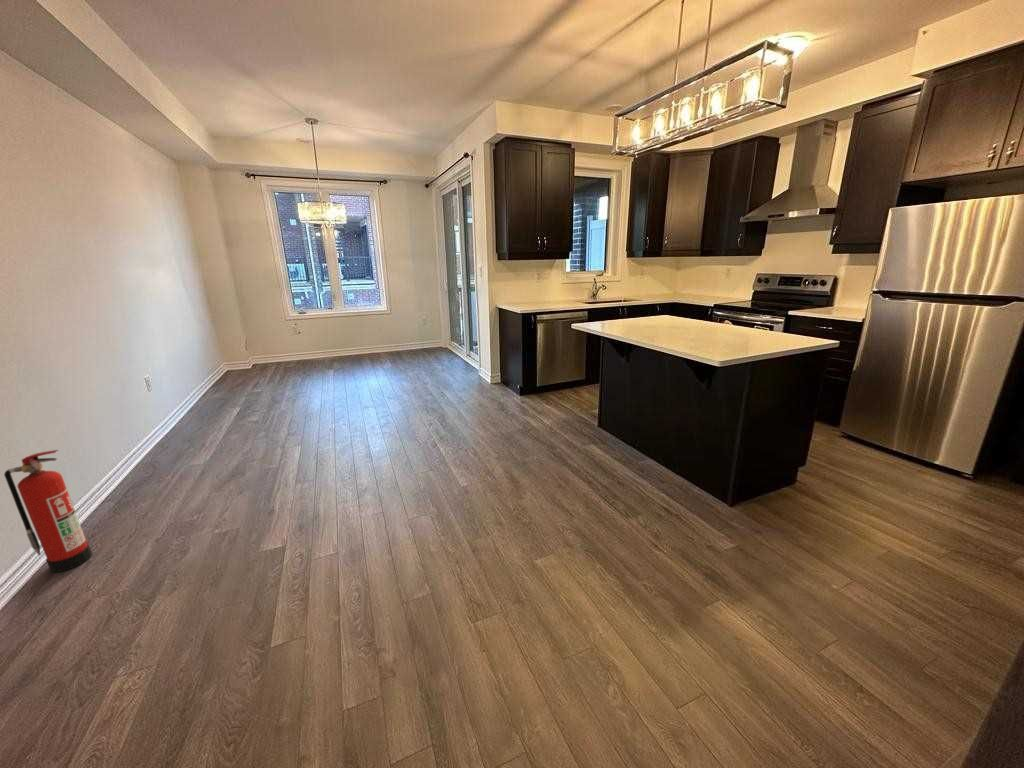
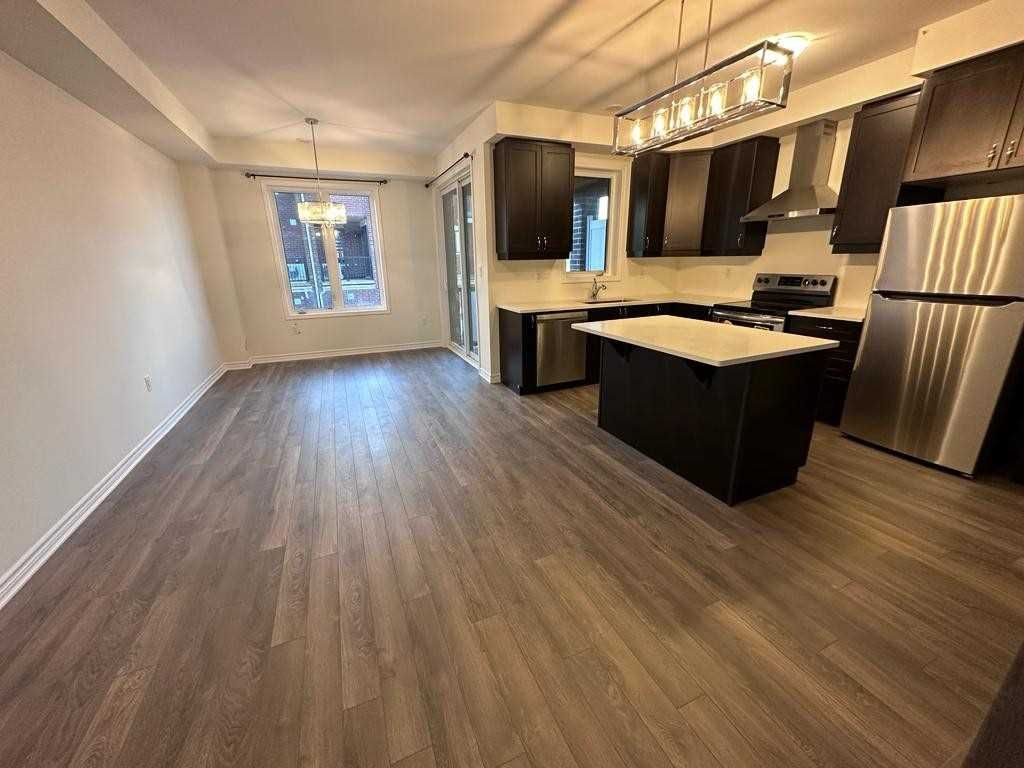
- fire extinguisher [3,449,93,573]
